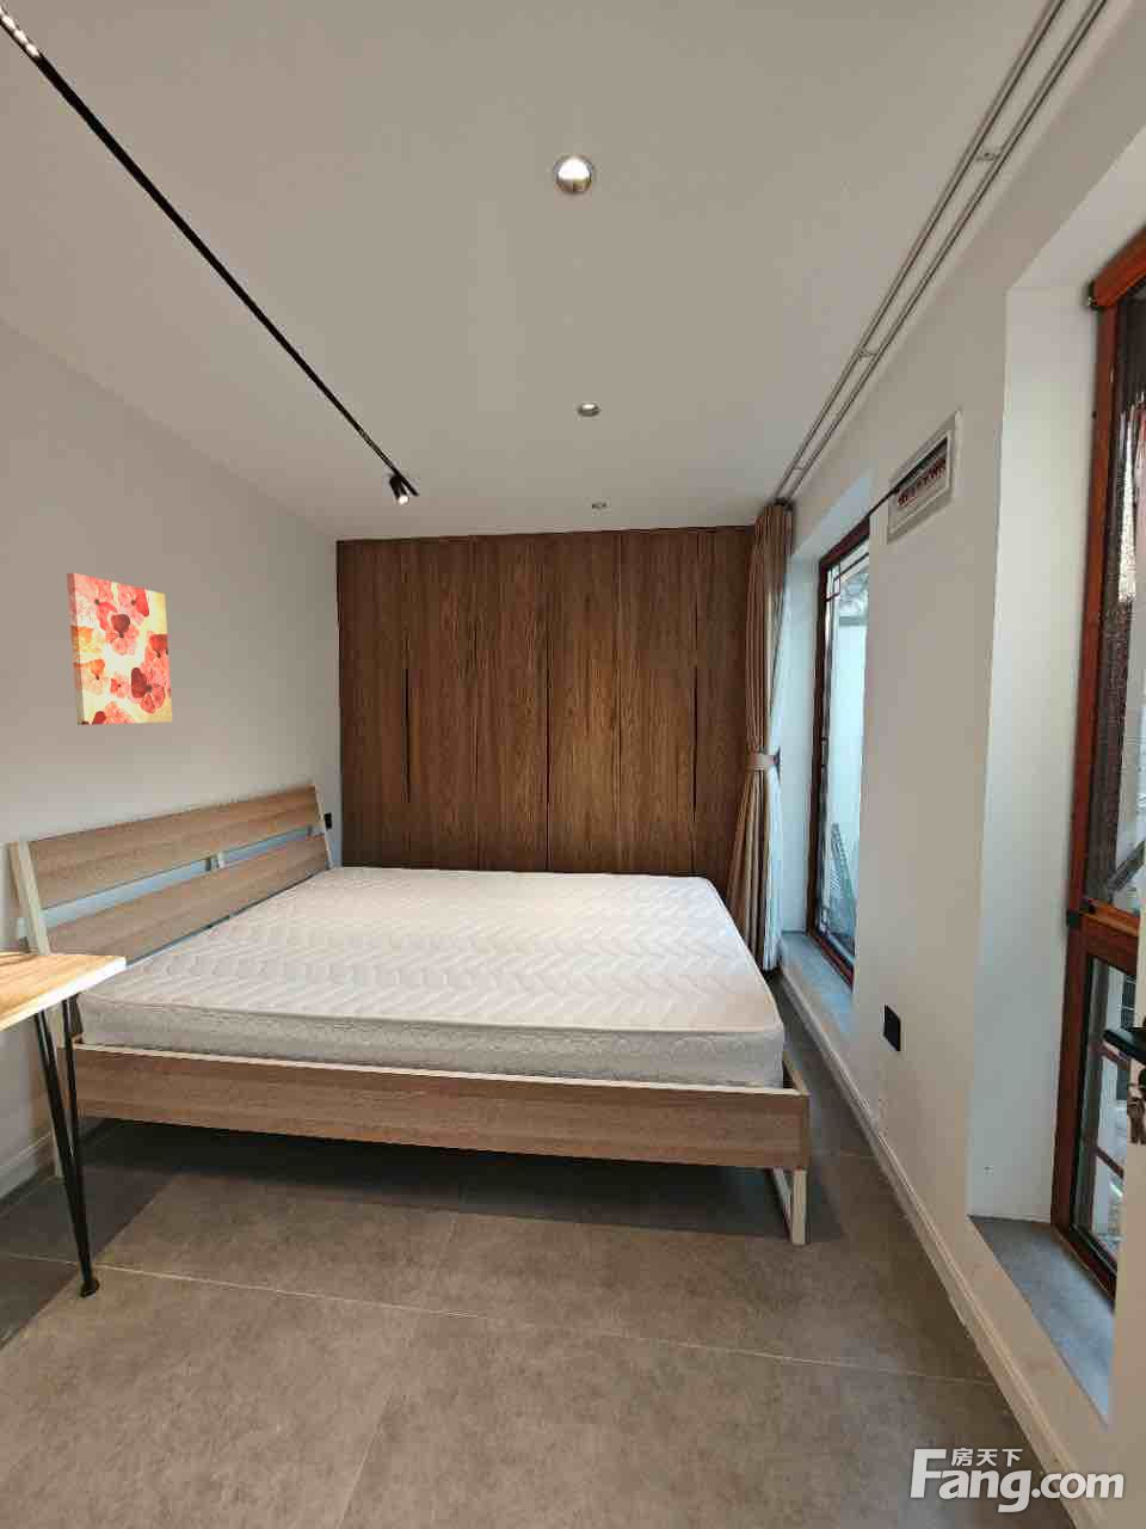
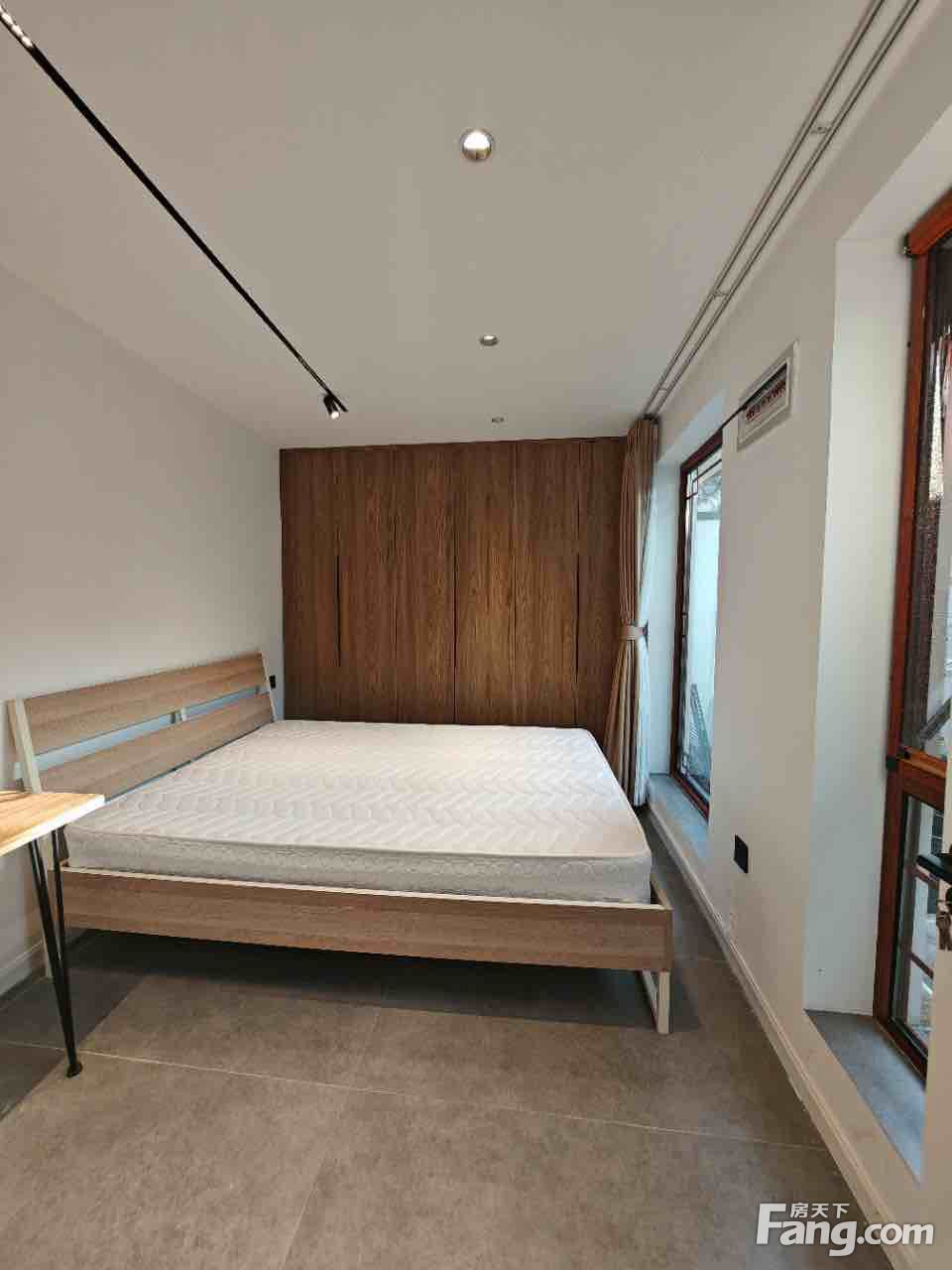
- wall art [66,572,173,726]
